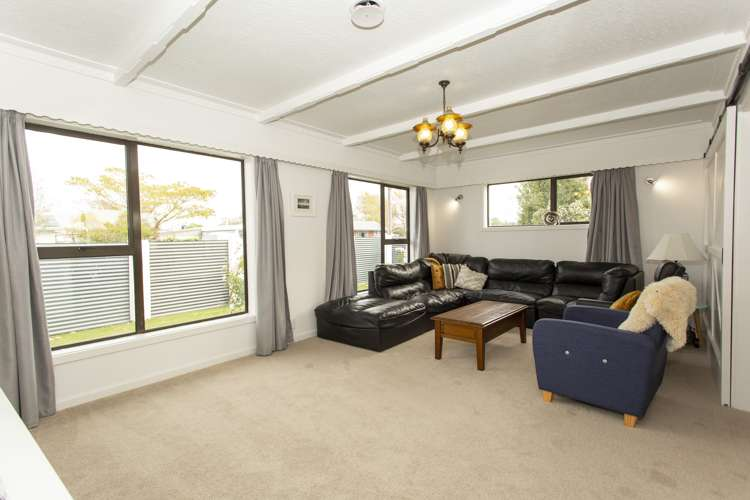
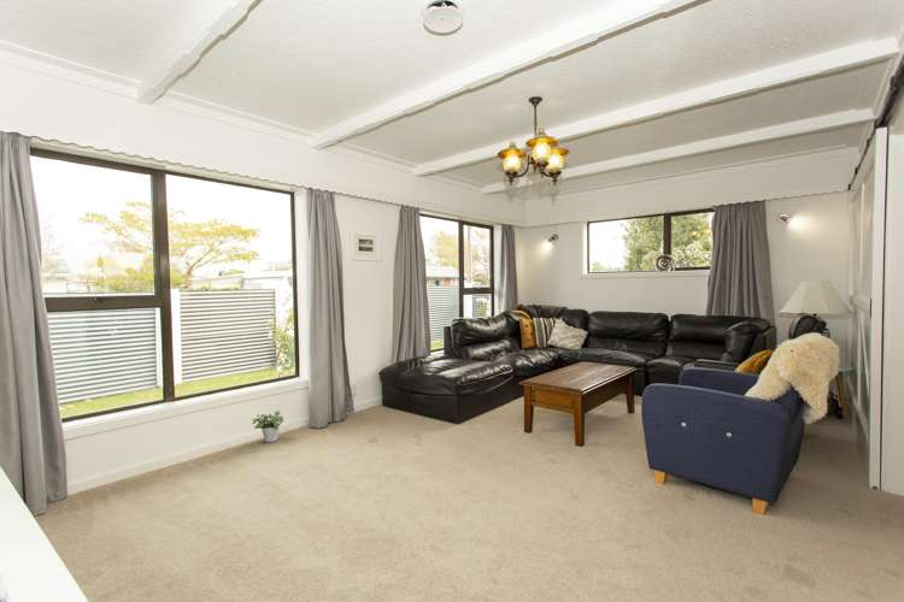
+ potted plant [251,409,286,443]
